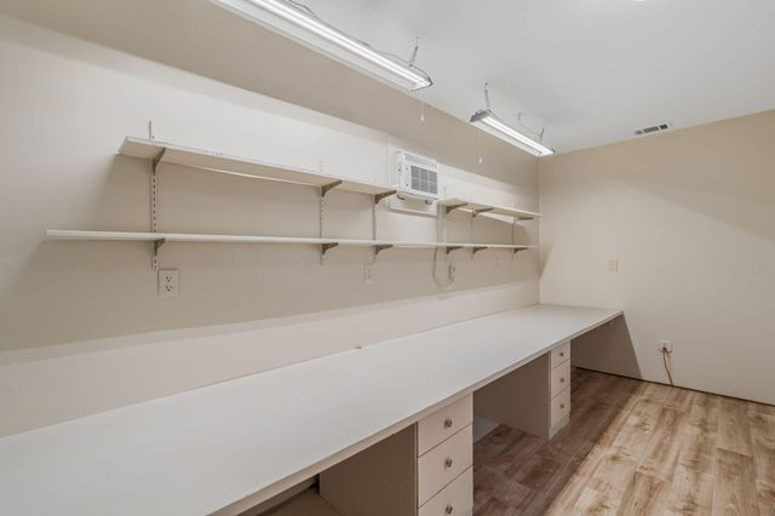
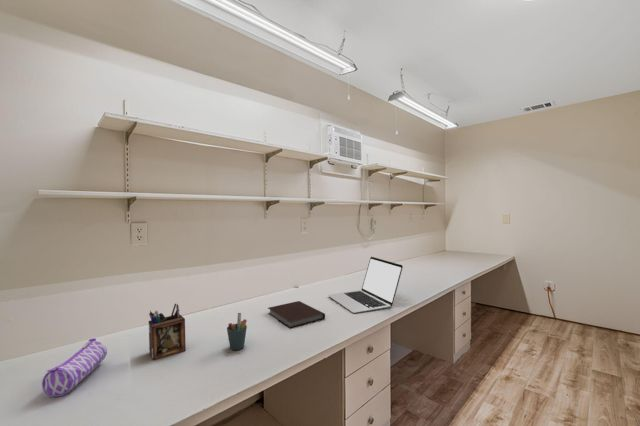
+ laptop [327,256,404,314]
+ pencil case [41,337,108,398]
+ pen holder [226,312,248,351]
+ notebook [267,300,326,330]
+ desk organizer [148,303,187,361]
